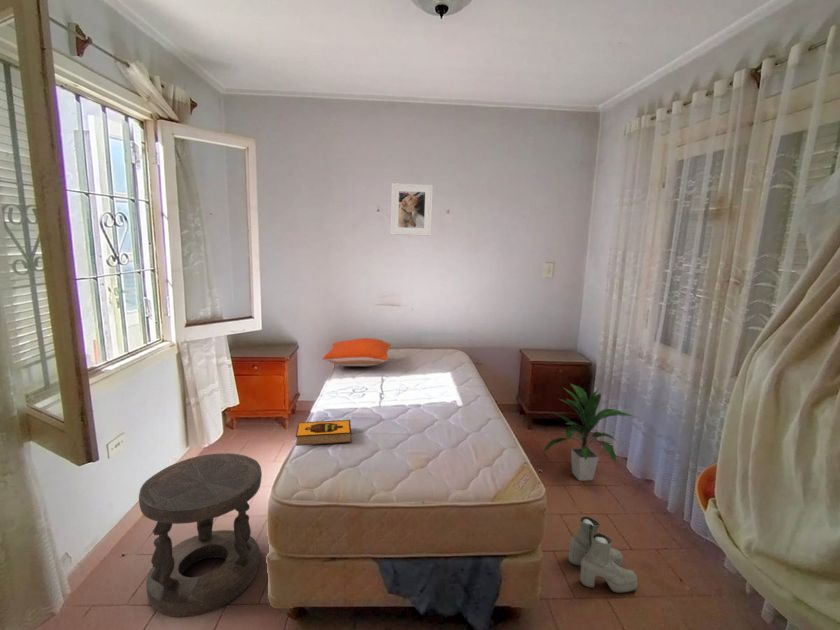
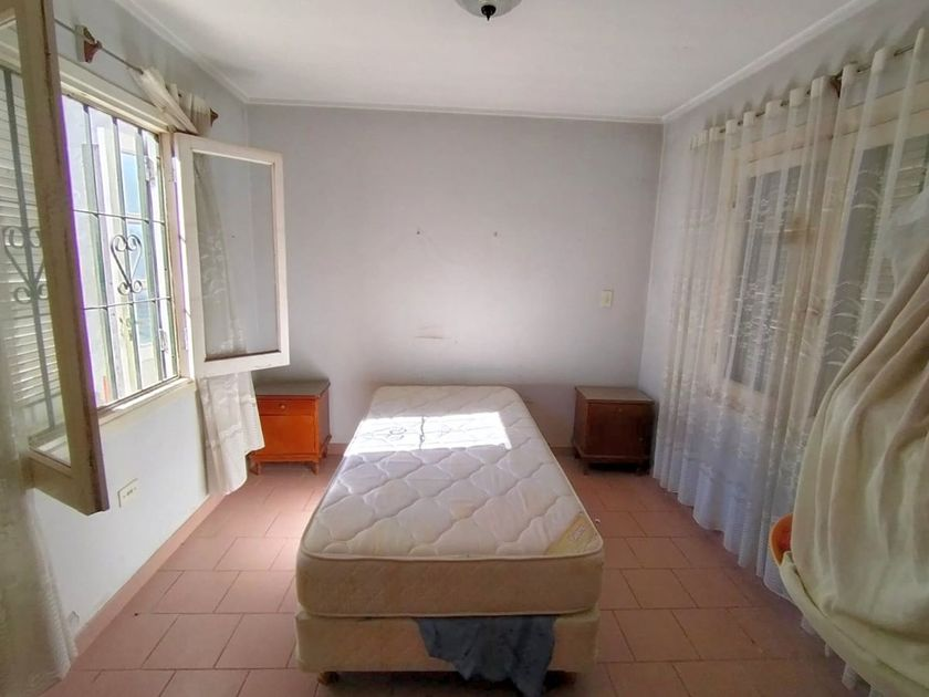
- stool [138,452,263,619]
- boots [567,515,638,594]
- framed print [390,182,434,237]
- pillow [321,337,392,367]
- indoor plant [541,382,634,482]
- hardback book [295,418,352,447]
